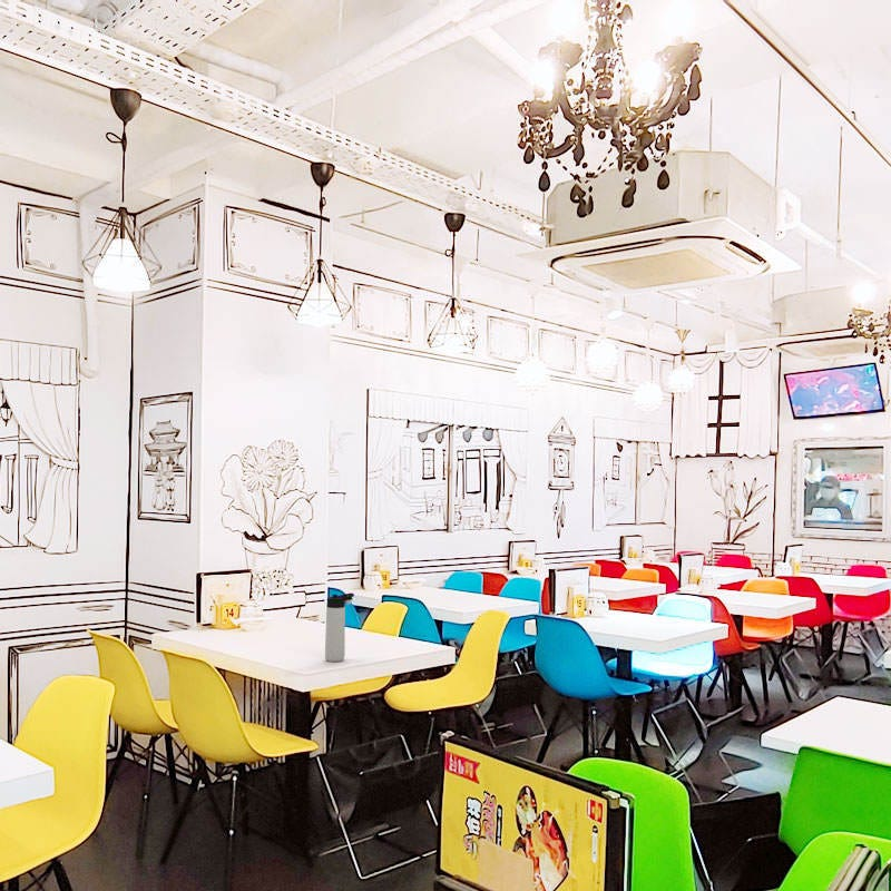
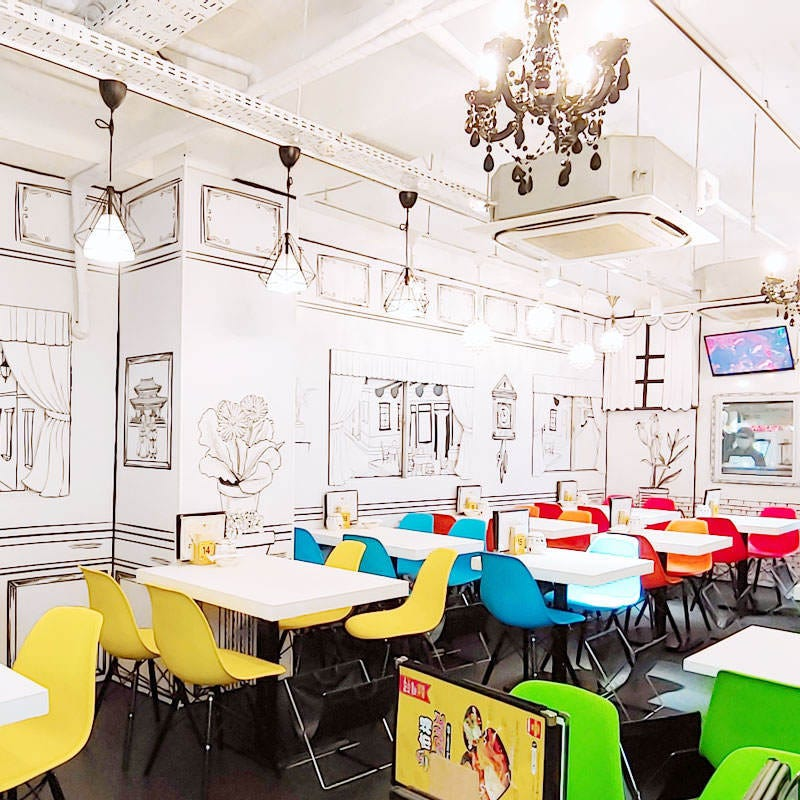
- thermos bottle [324,593,355,663]
